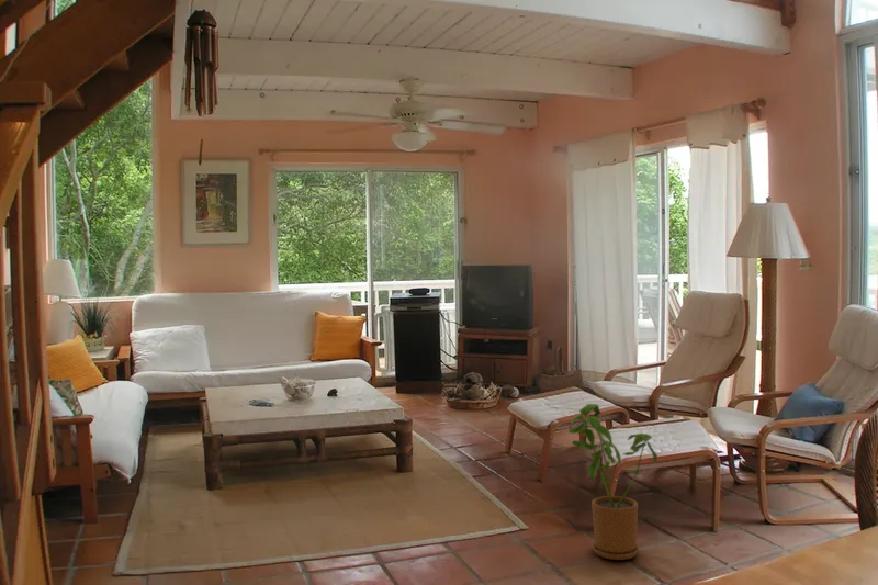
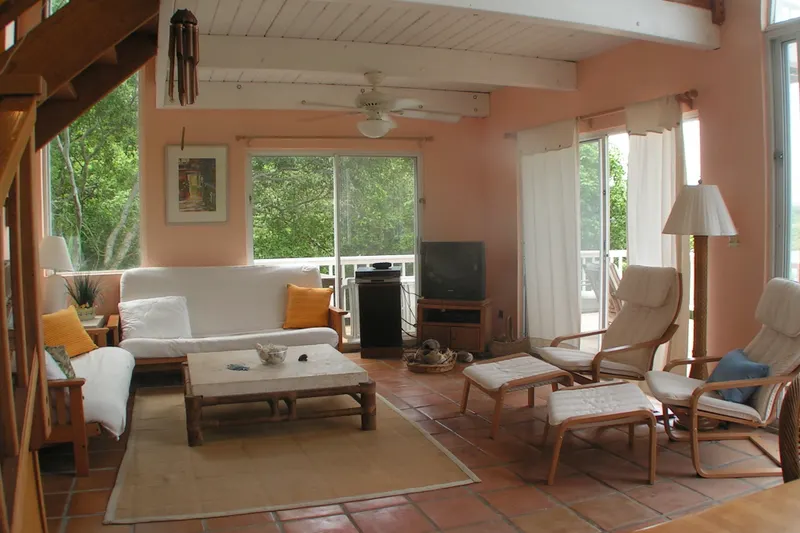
- house plant [567,403,658,561]
